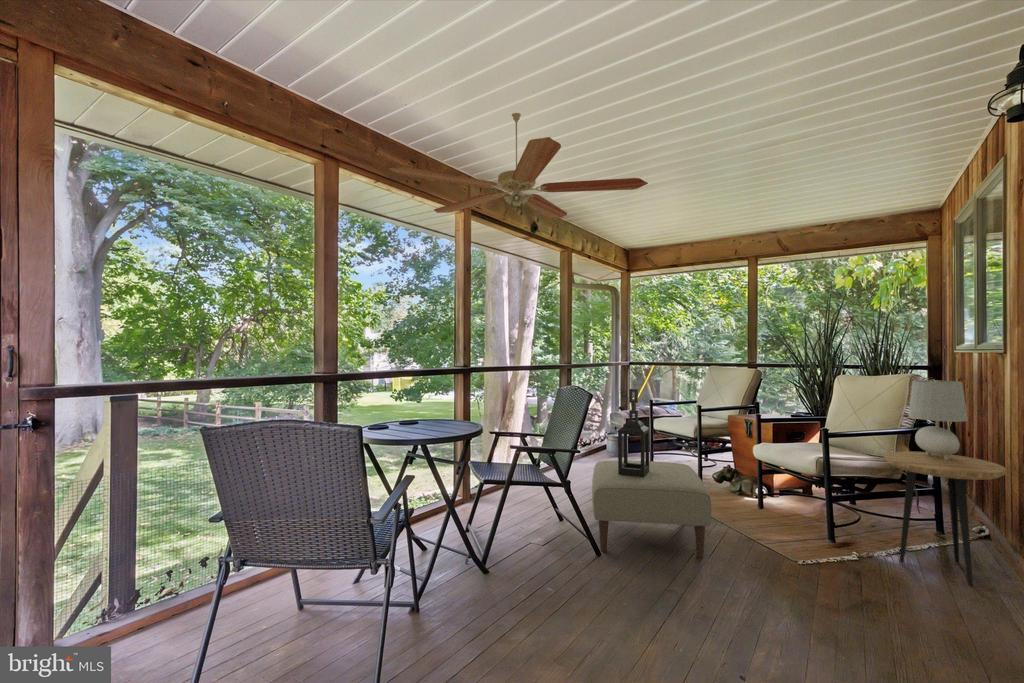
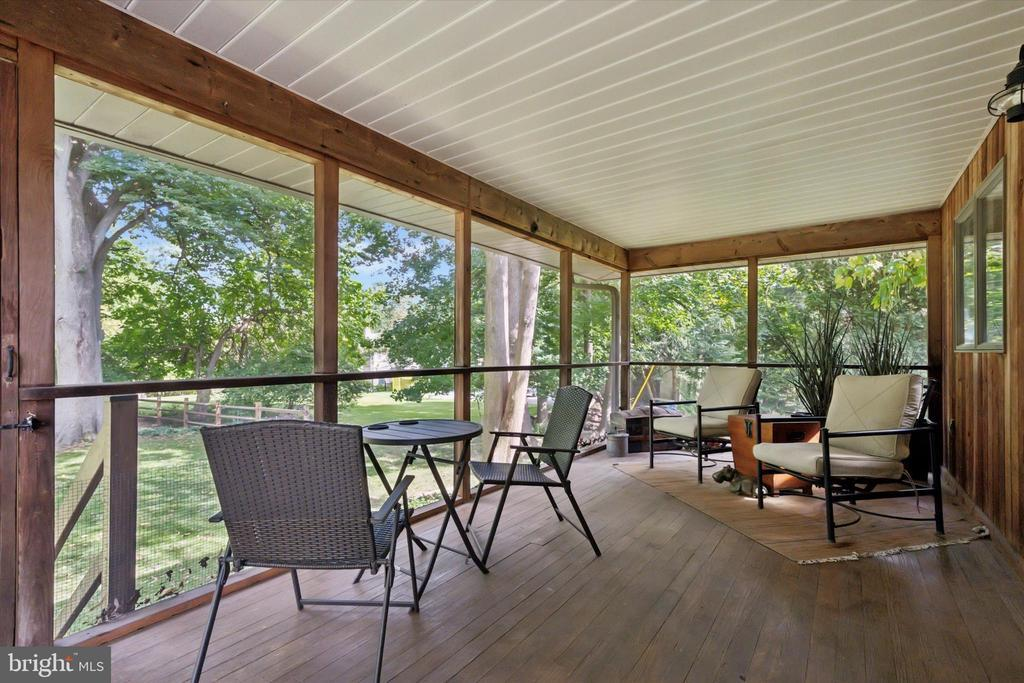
- ceiling fan [388,112,649,219]
- table lamp [907,379,969,460]
- ottoman [591,459,712,559]
- lantern [617,388,650,477]
- side table [883,450,1007,587]
